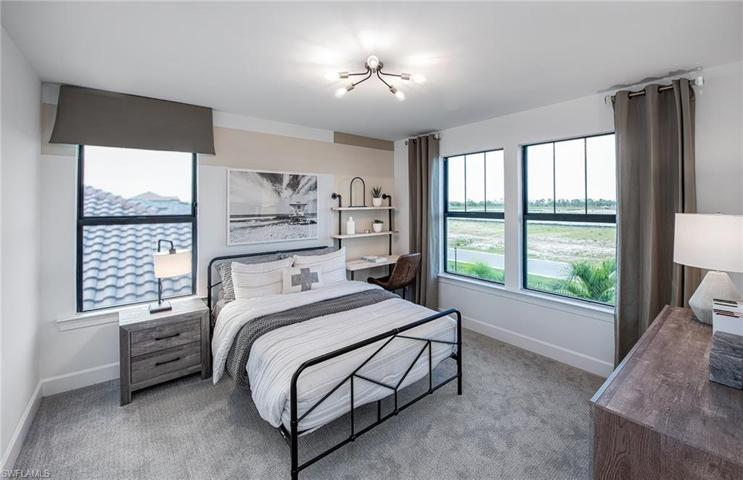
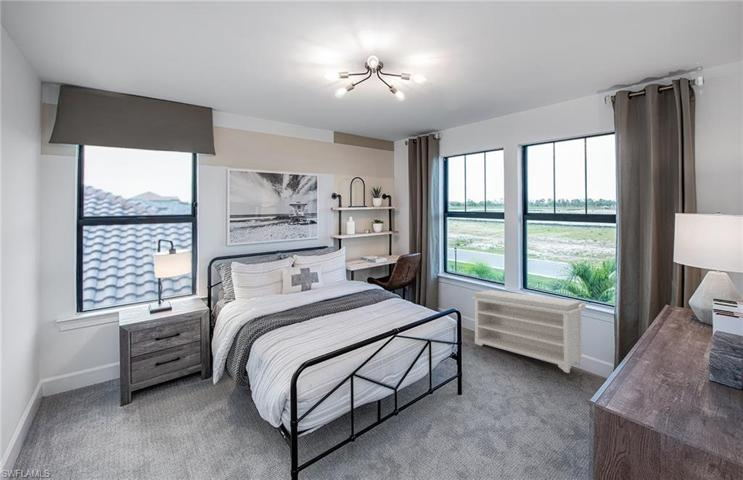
+ bench [470,289,587,374]
